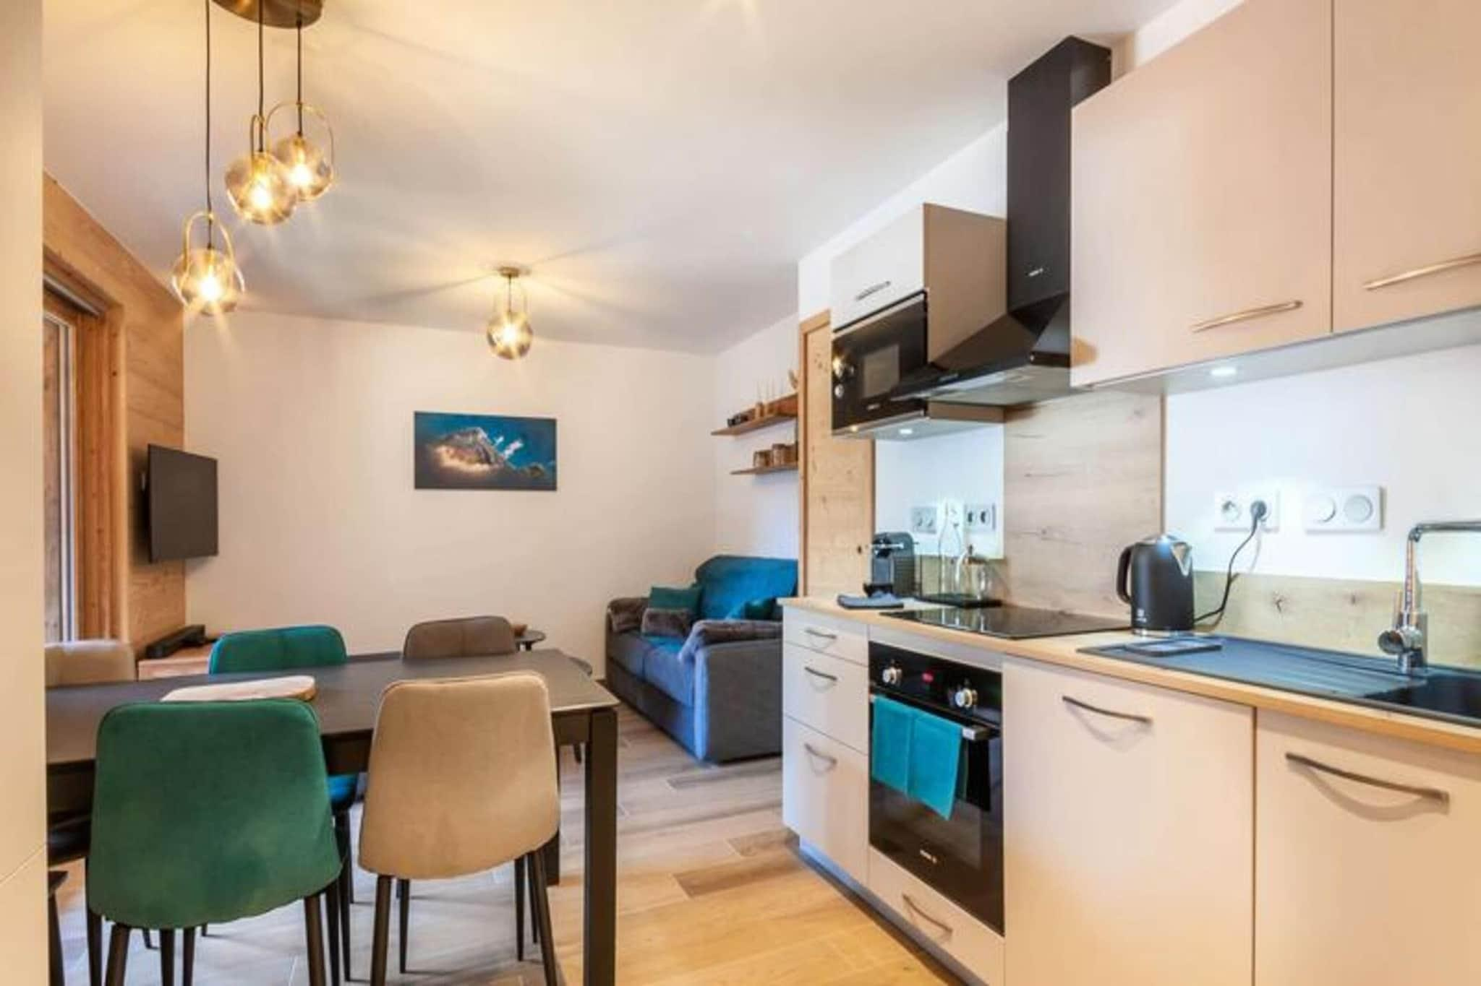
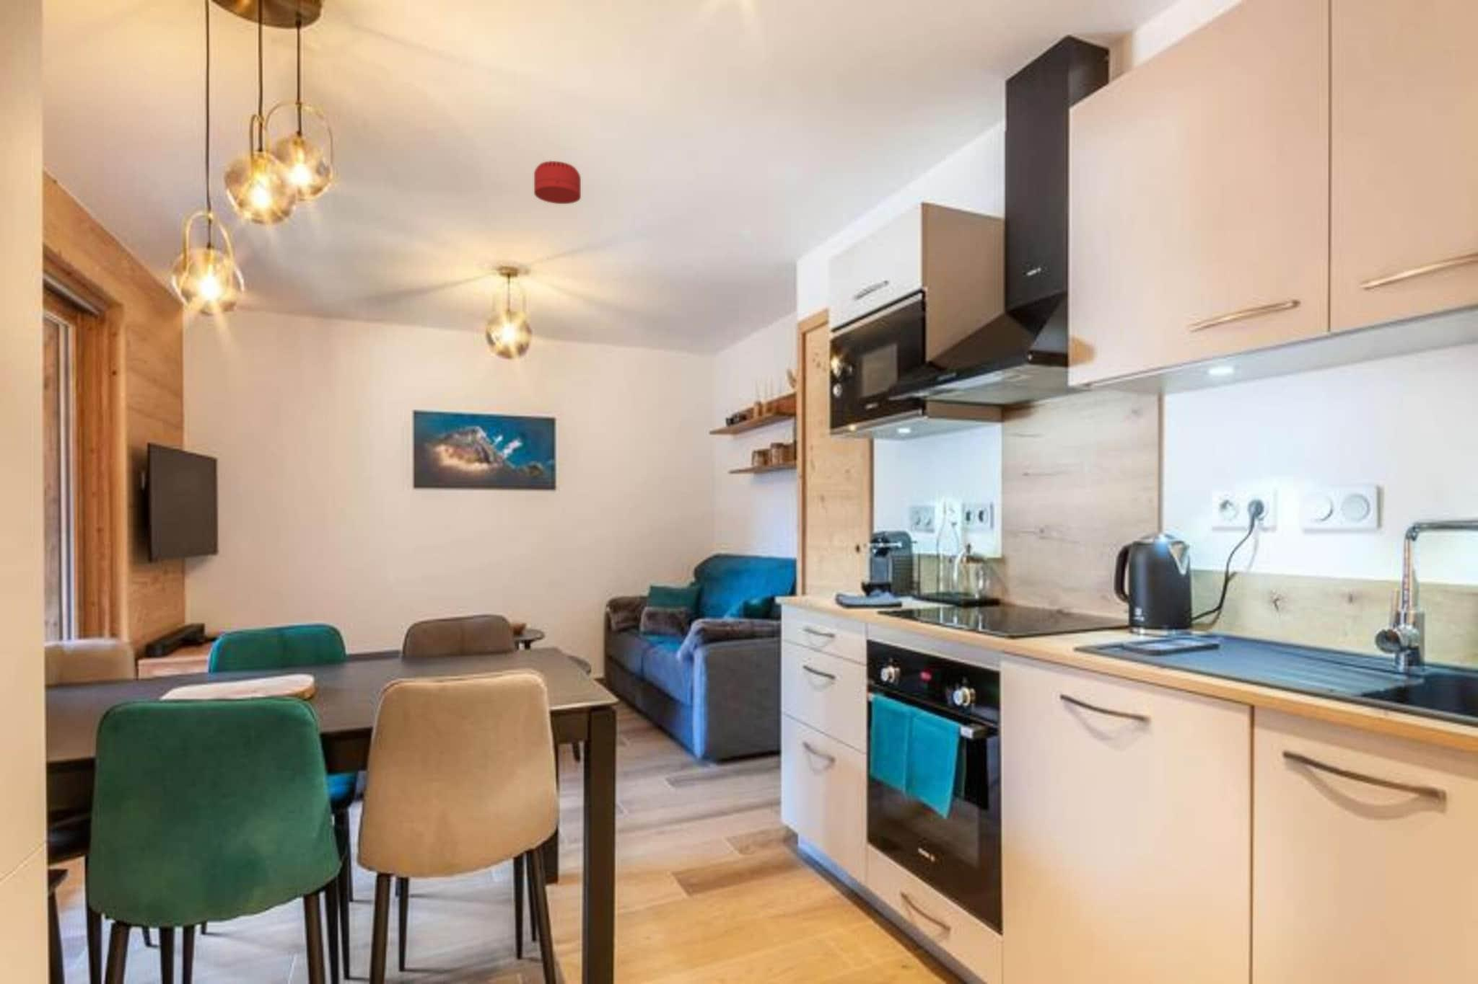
+ smoke detector [533,160,581,204]
